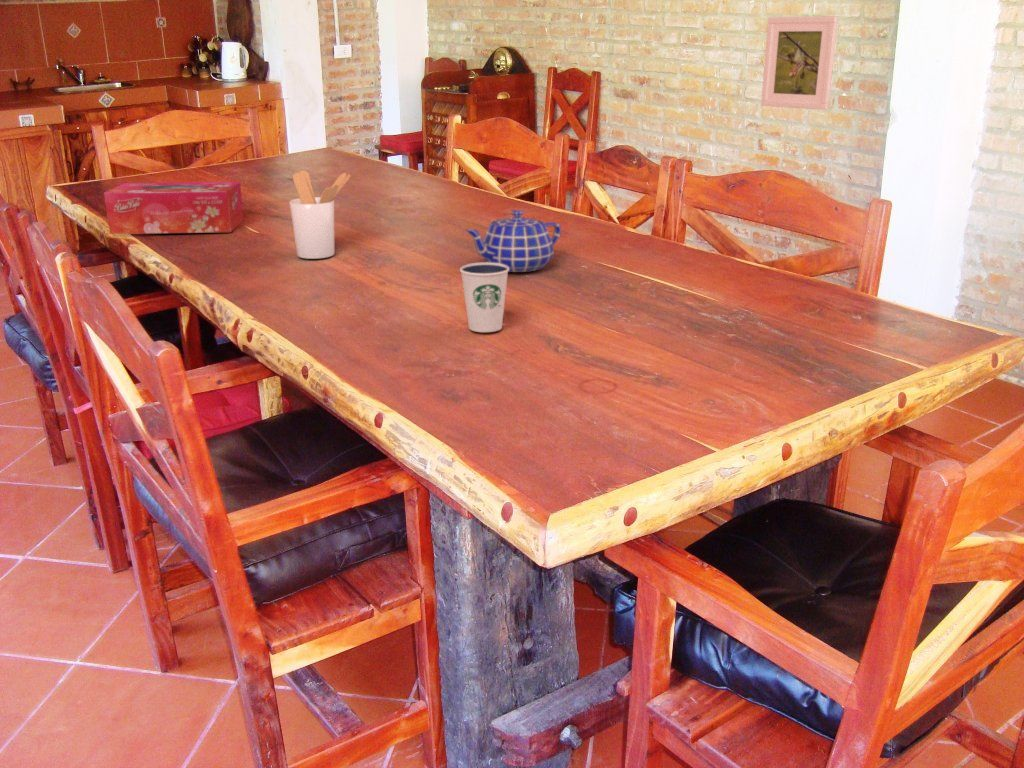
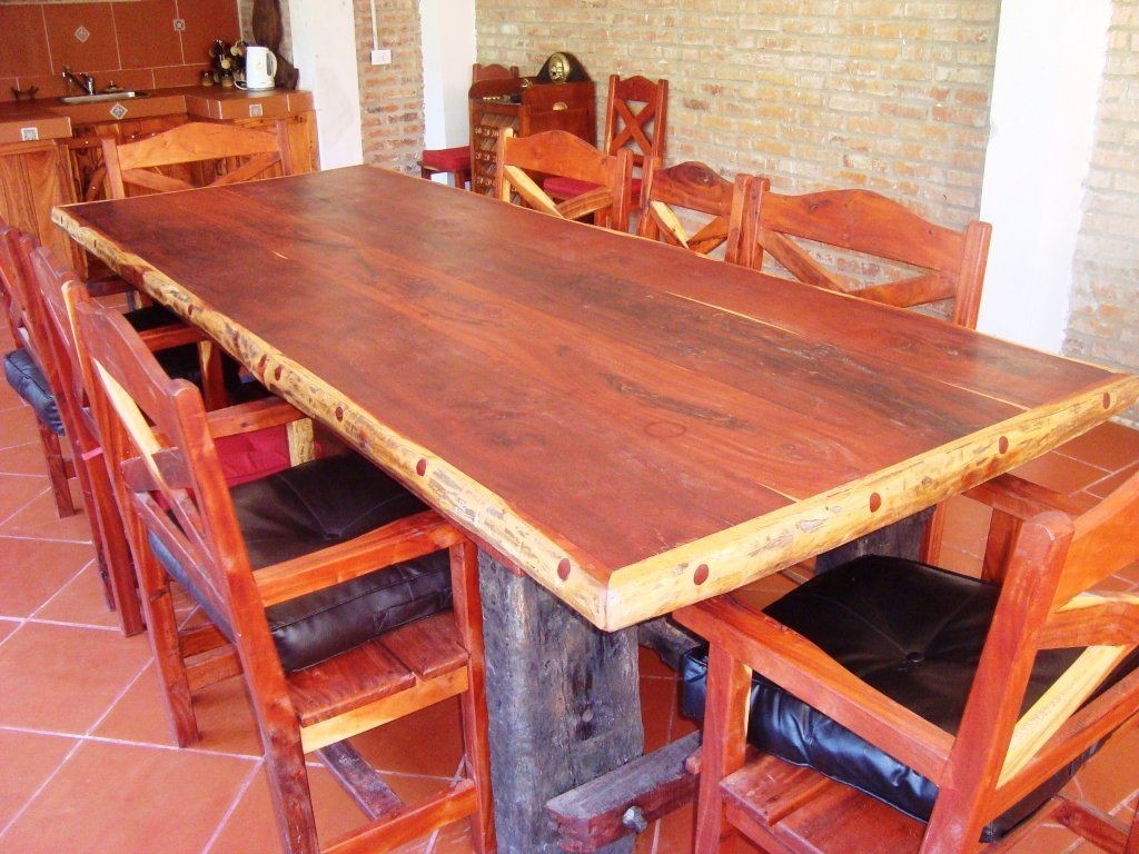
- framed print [760,15,839,111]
- utensil holder [288,170,352,260]
- teapot [464,209,562,273]
- dixie cup [459,261,509,333]
- tissue box [103,181,245,235]
